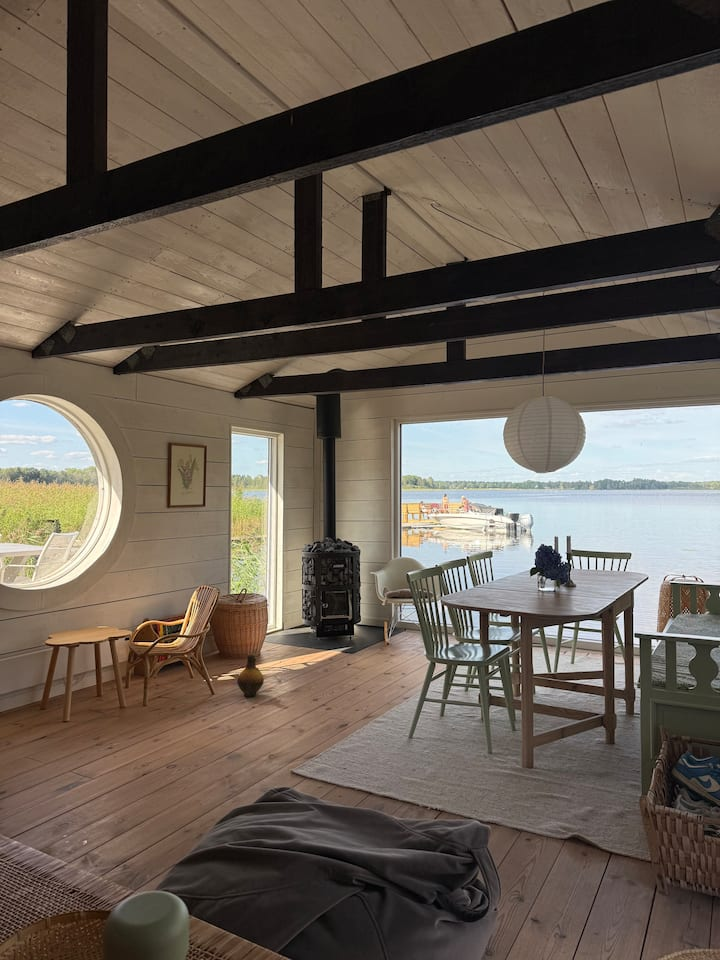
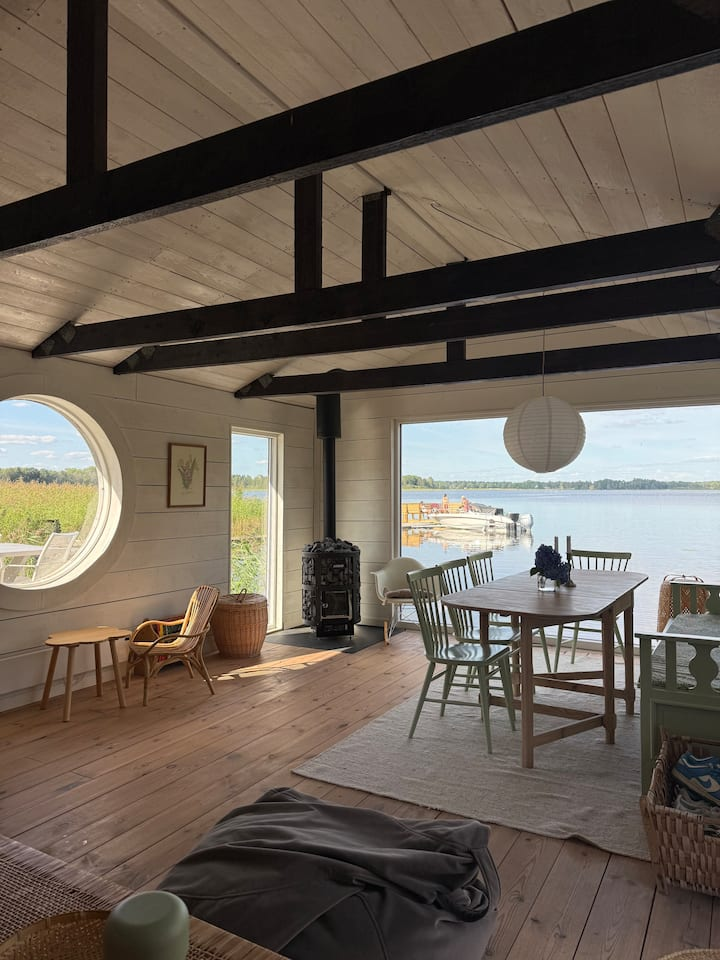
- ceramic jug [236,652,265,698]
